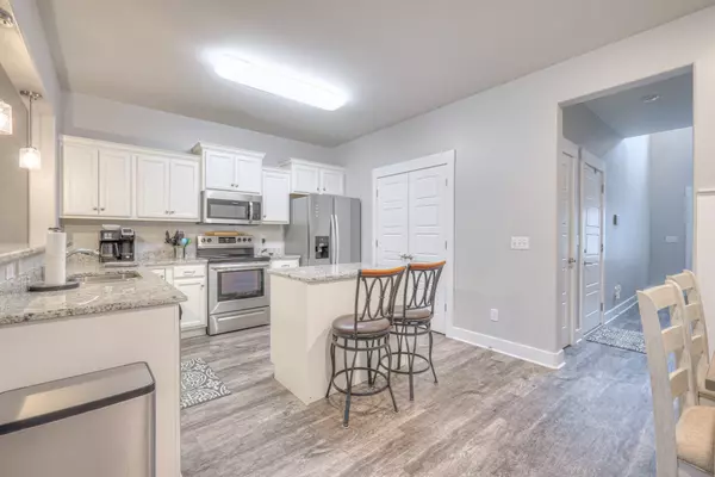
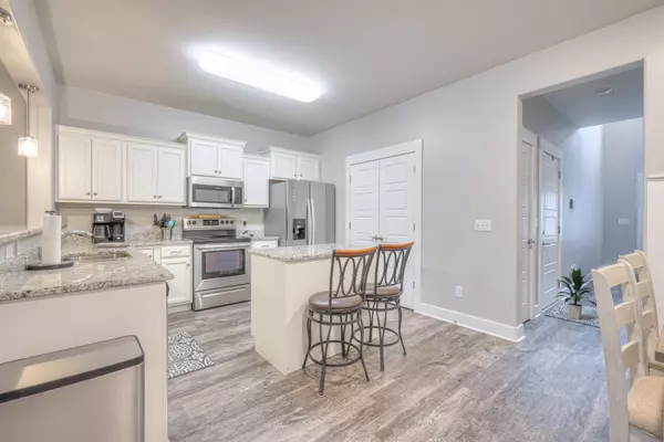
+ indoor plant [554,267,598,320]
